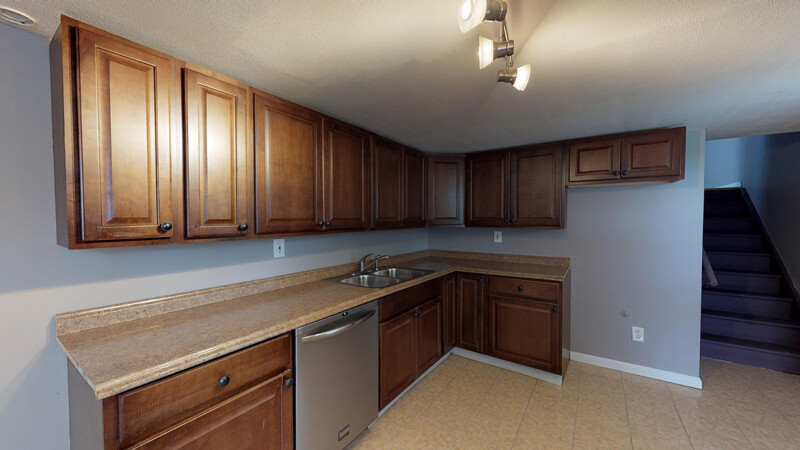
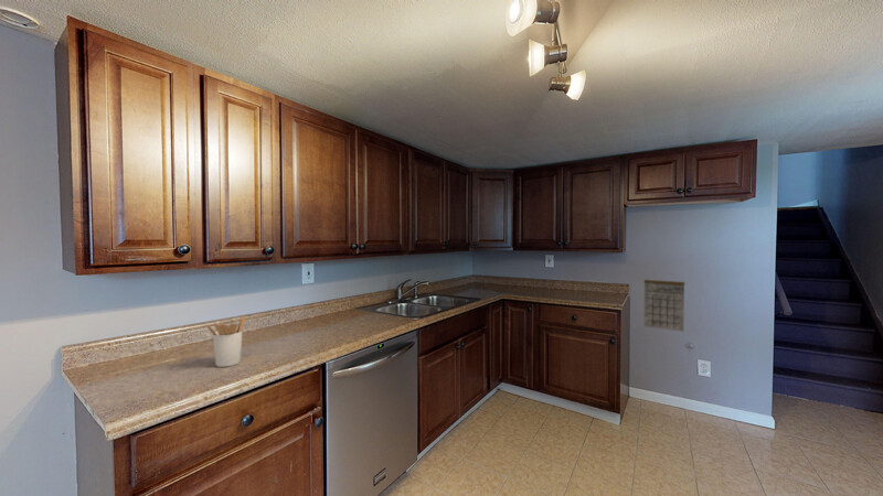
+ utensil holder [205,314,246,368]
+ calendar [643,272,685,333]
